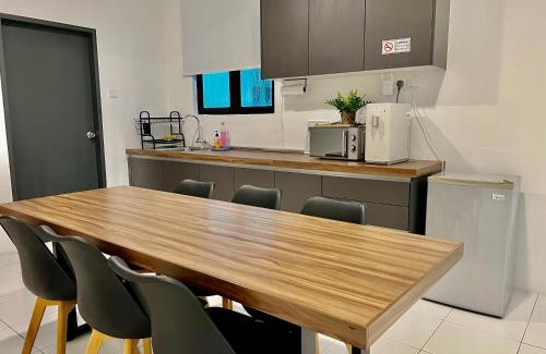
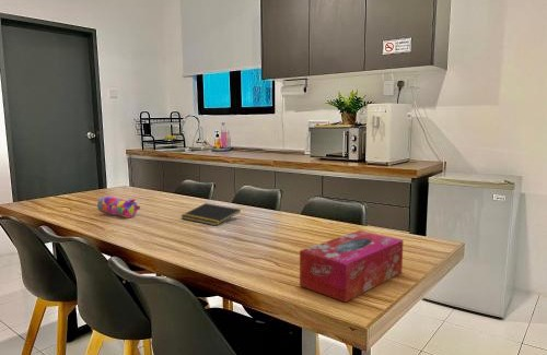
+ pencil case [96,194,141,218]
+ notepad [179,202,242,227]
+ tissue box [299,229,405,304]
